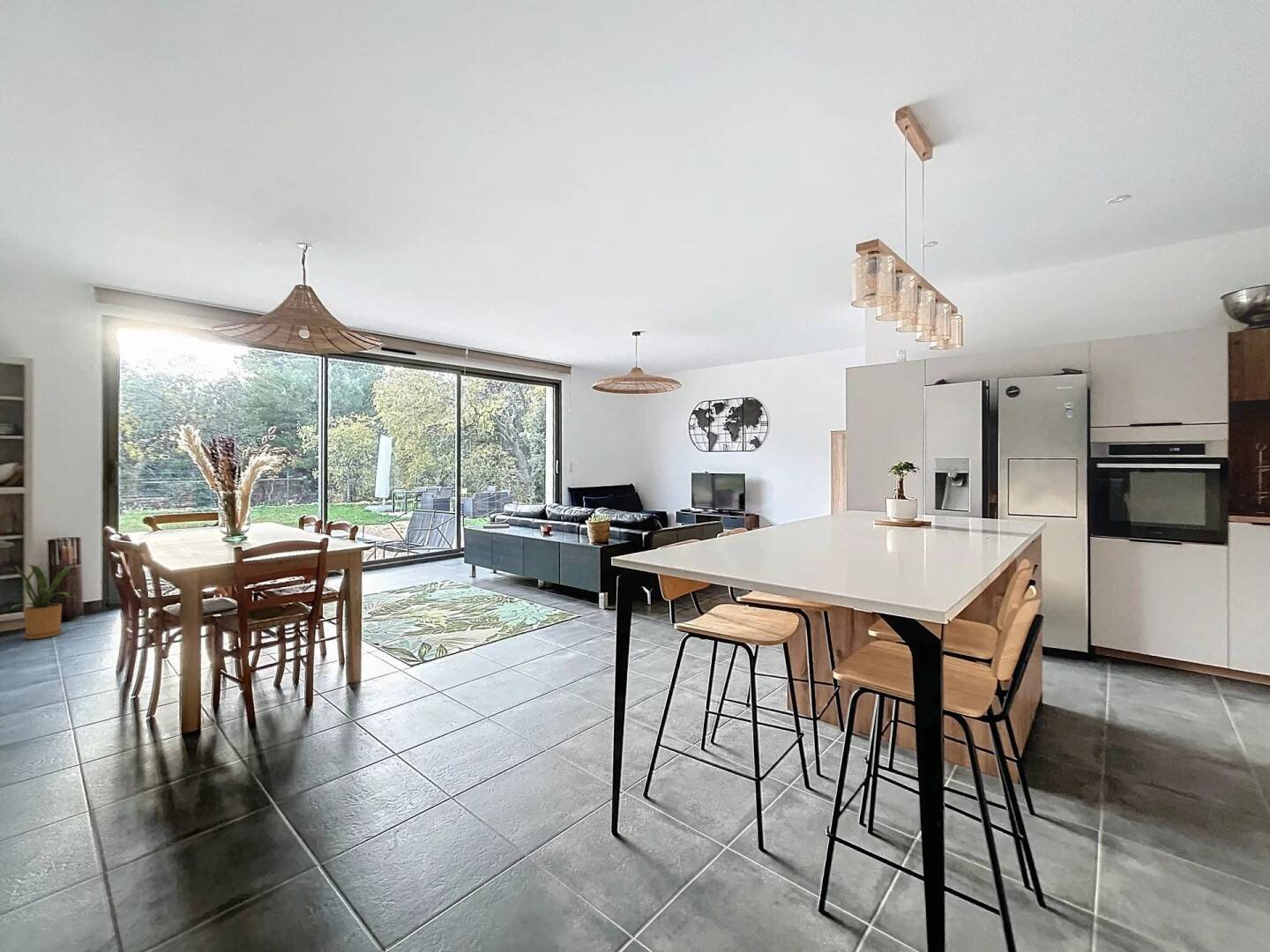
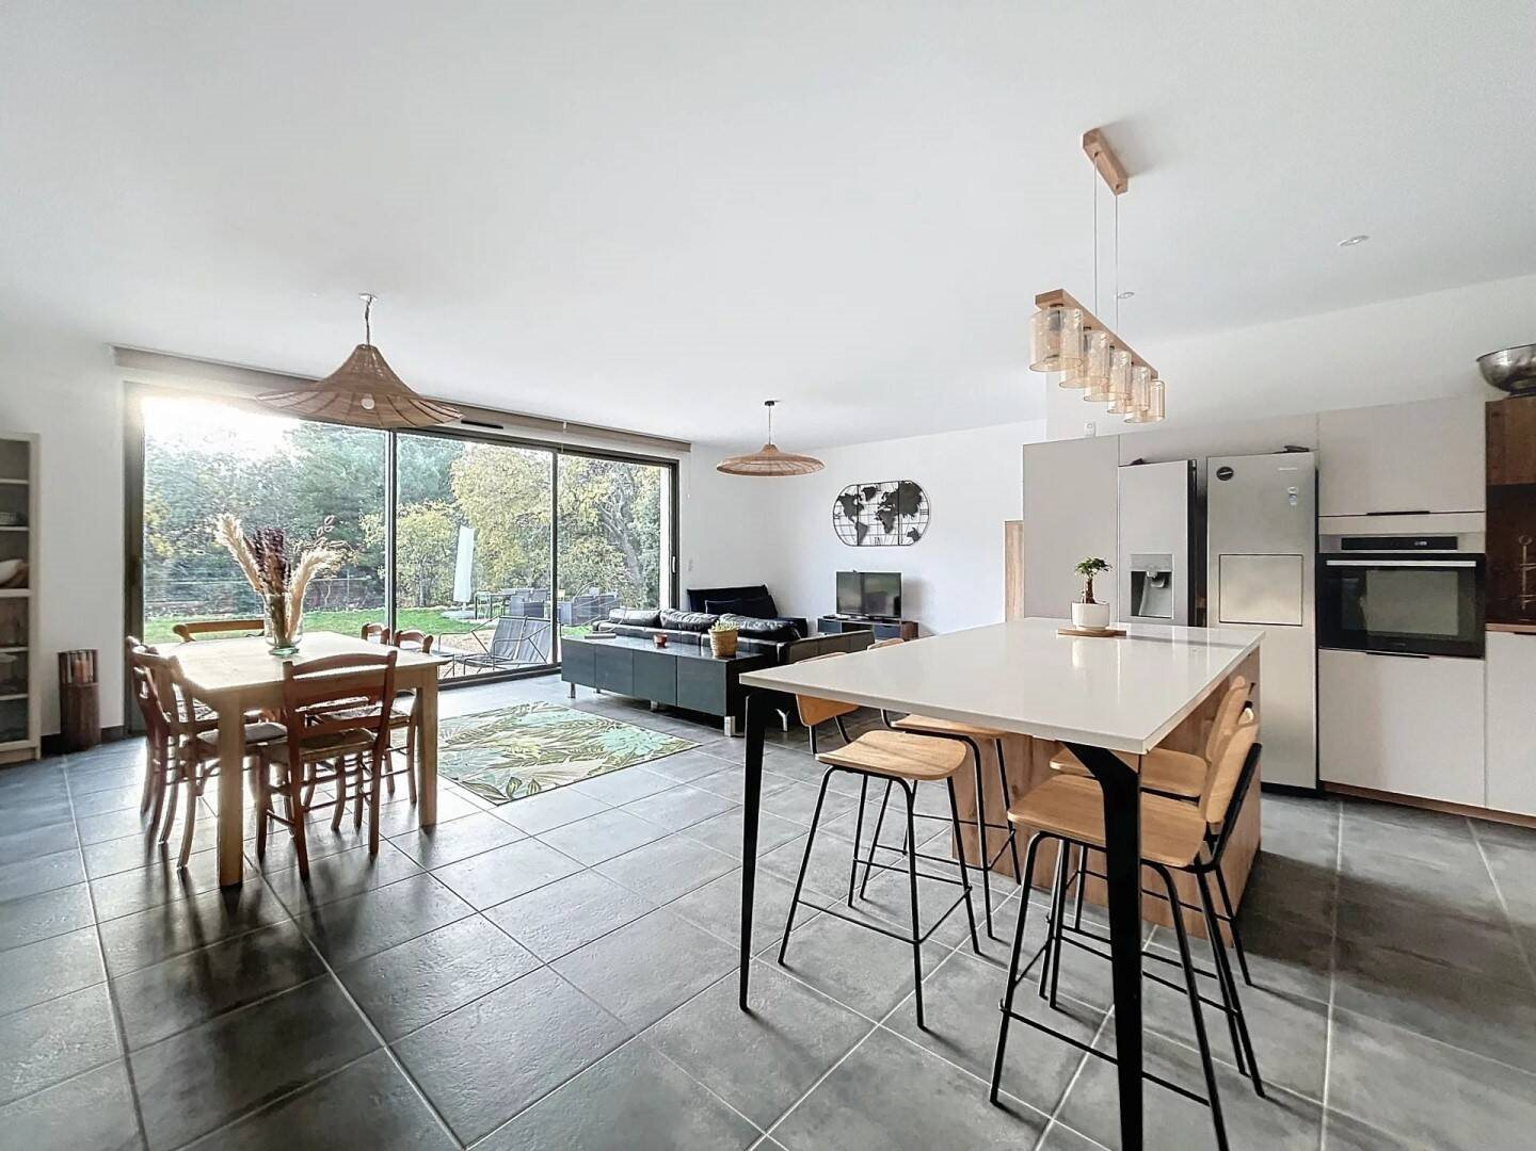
- house plant [10,562,81,640]
